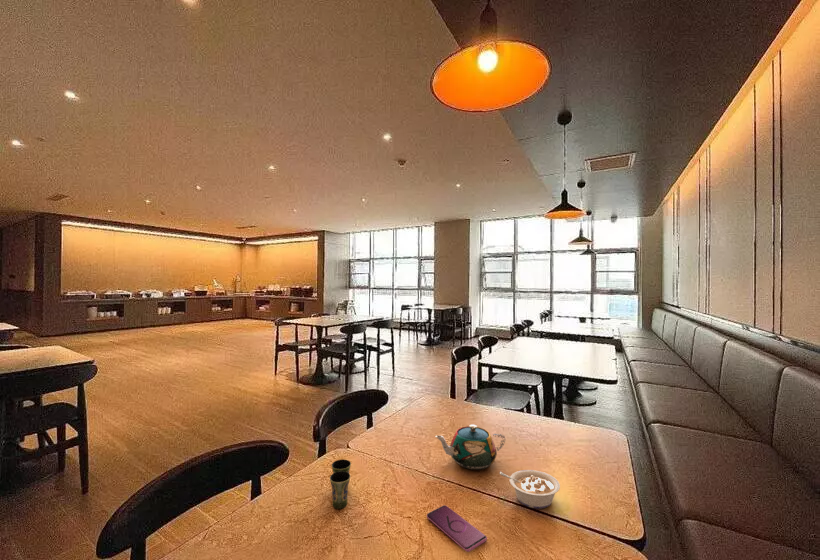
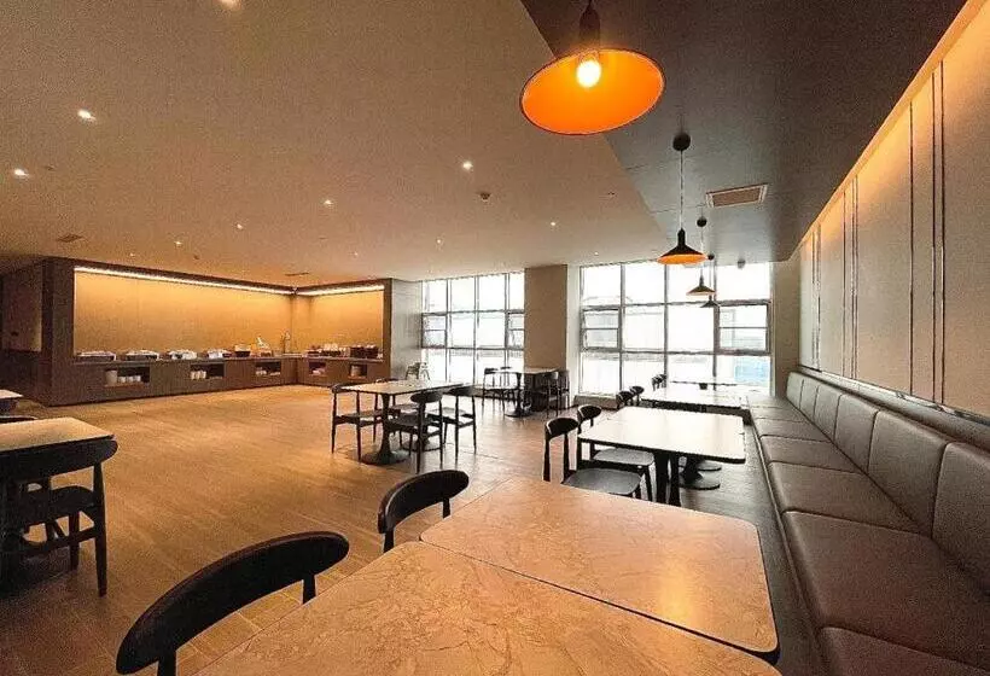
- smartphone [426,504,488,553]
- cup [329,458,352,510]
- teapot [434,424,506,471]
- legume [499,469,561,510]
